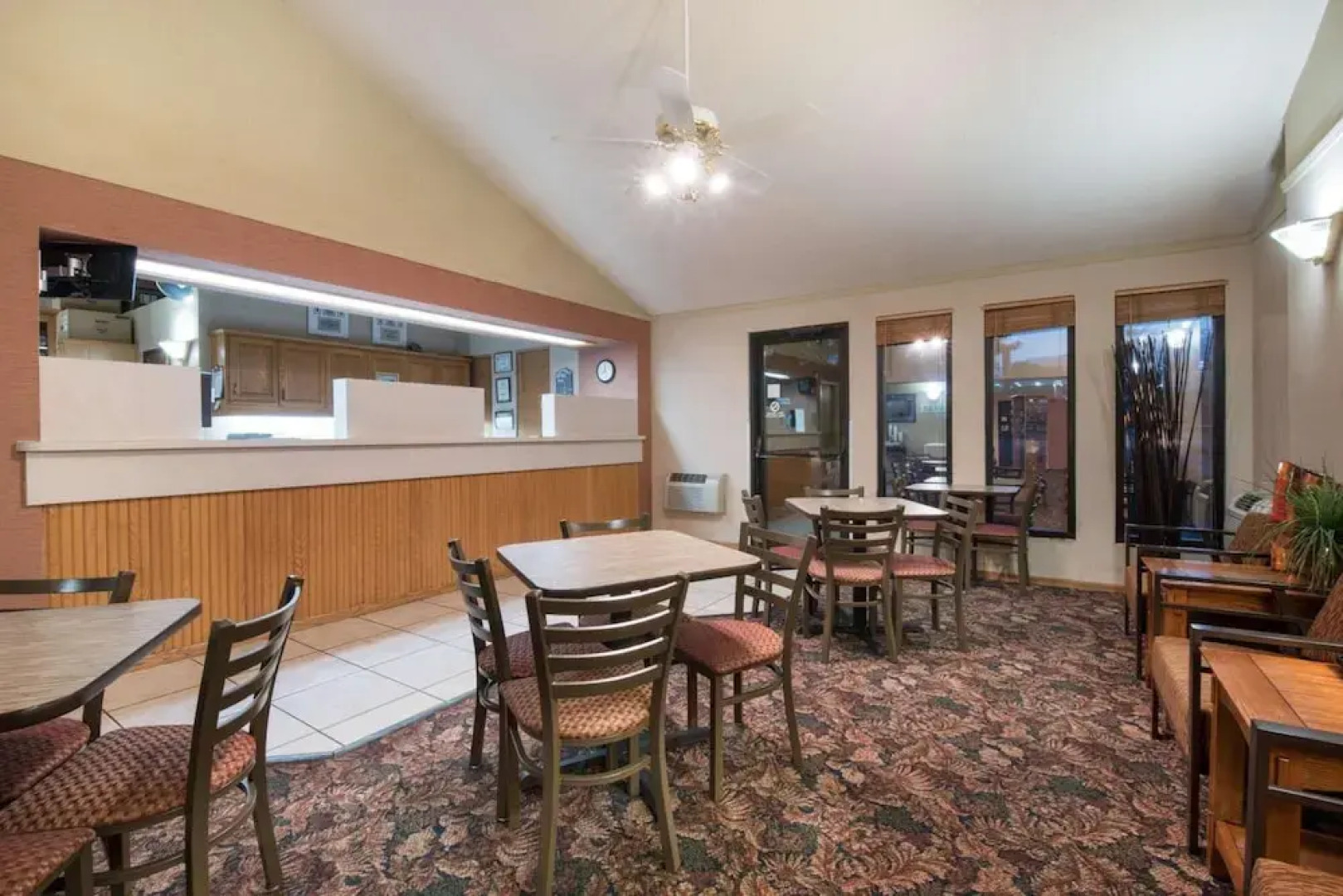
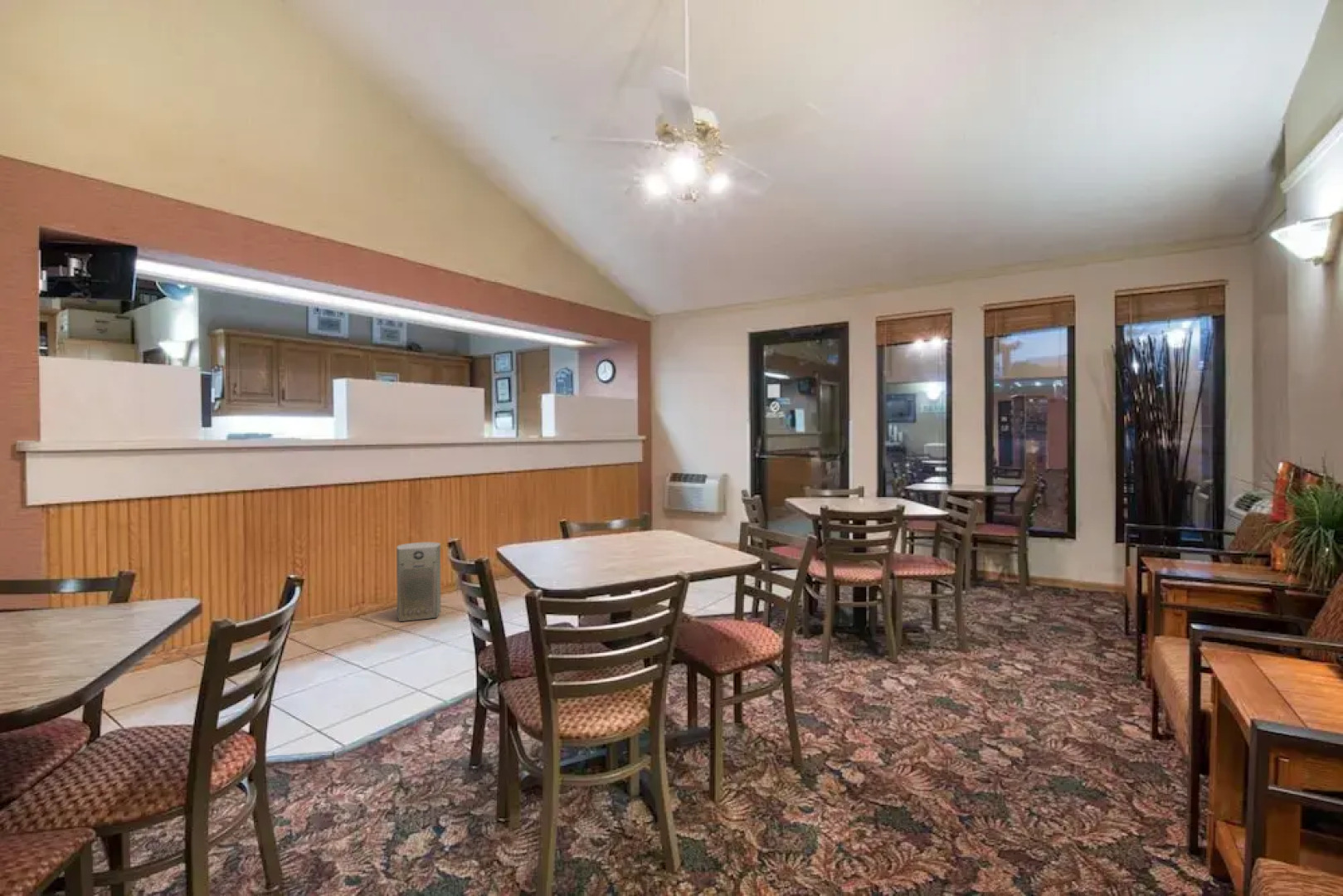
+ fan [396,541,441,622]
